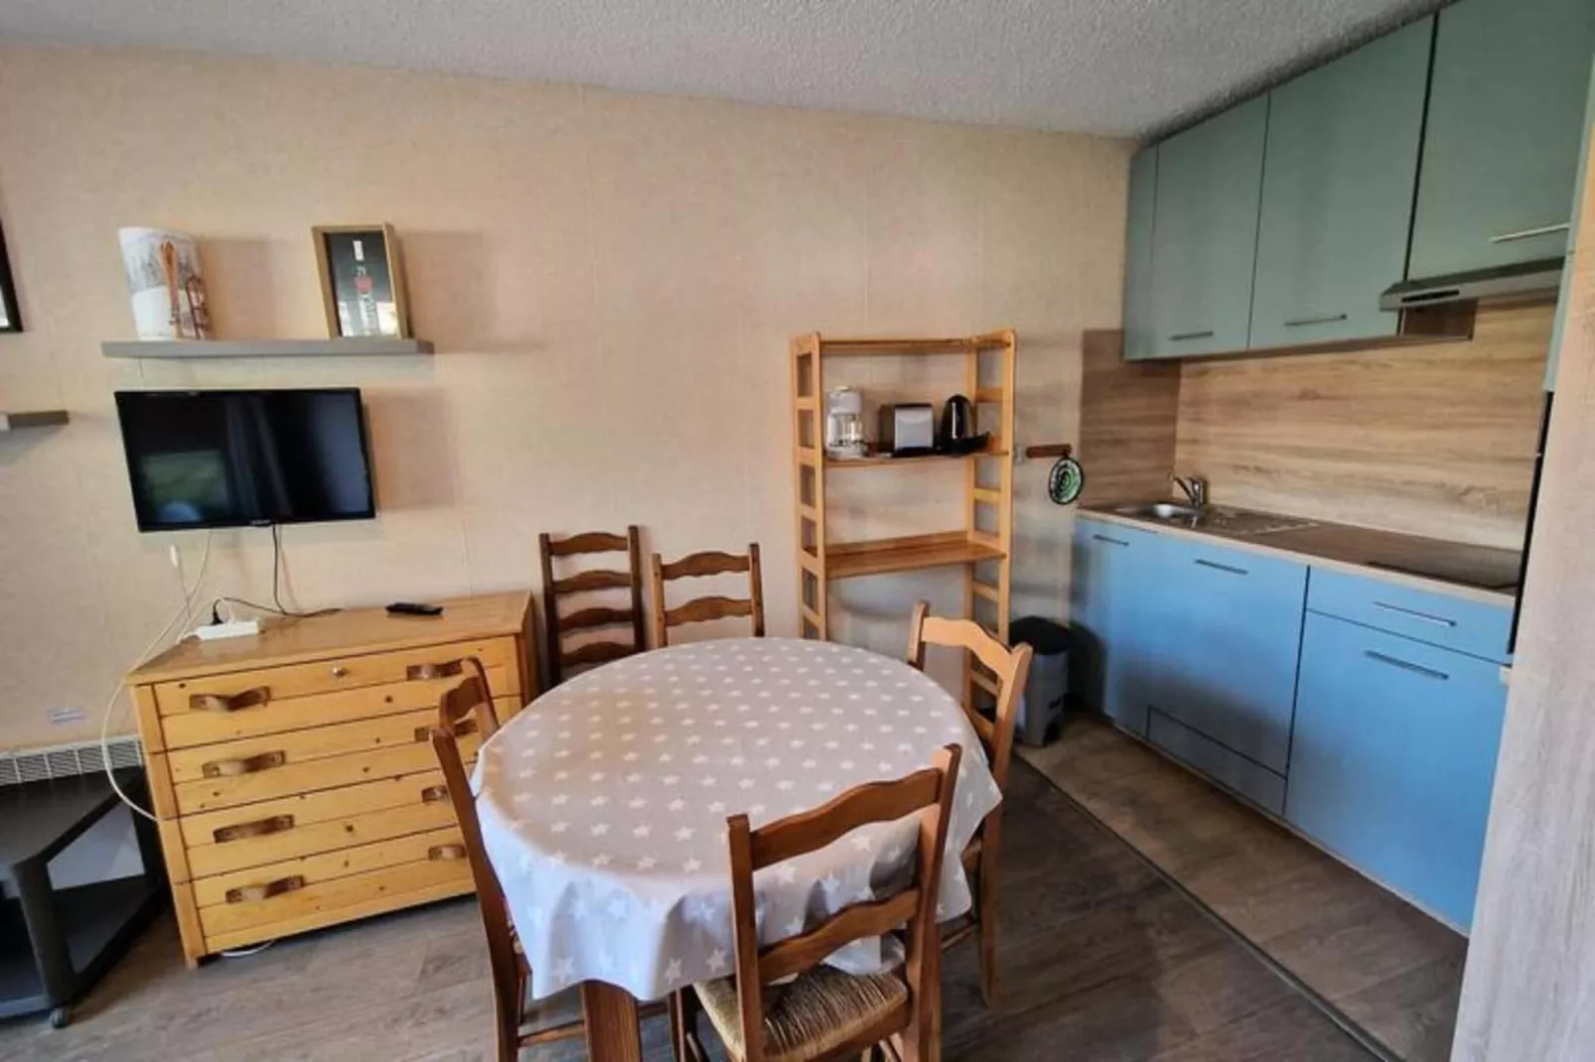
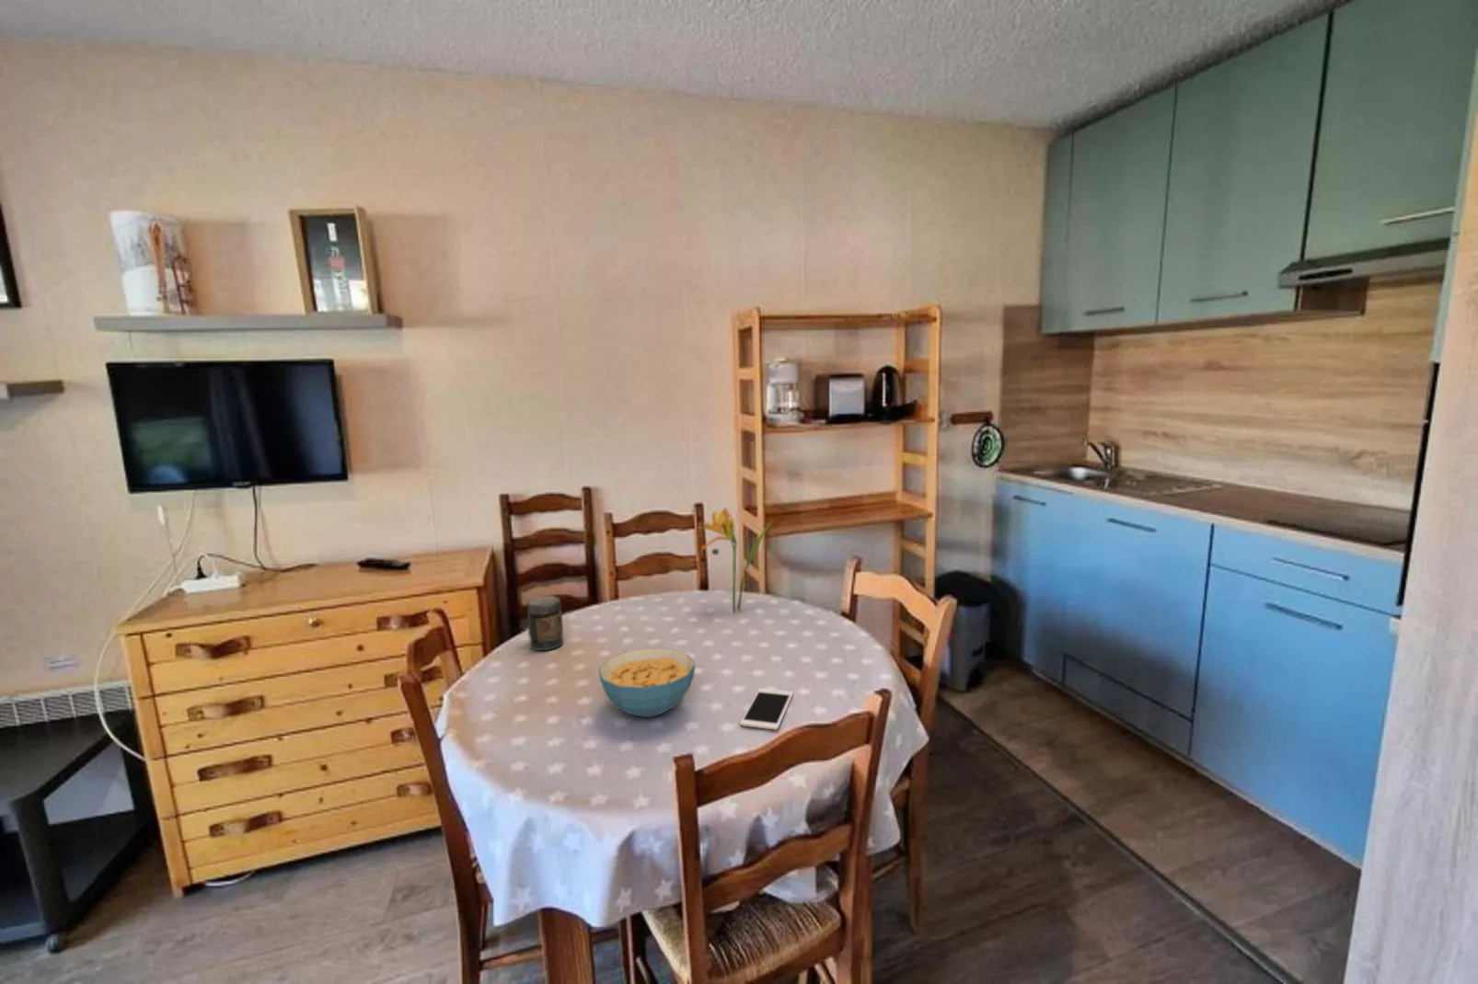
+ cell phone [740,687,794,731]
+ cereal bowl [598,648,696,718]
+ jar [526,595,564,651]
+ flower [698,506,775,614]
